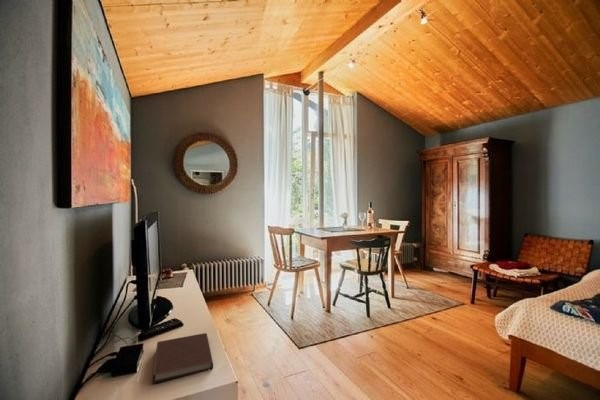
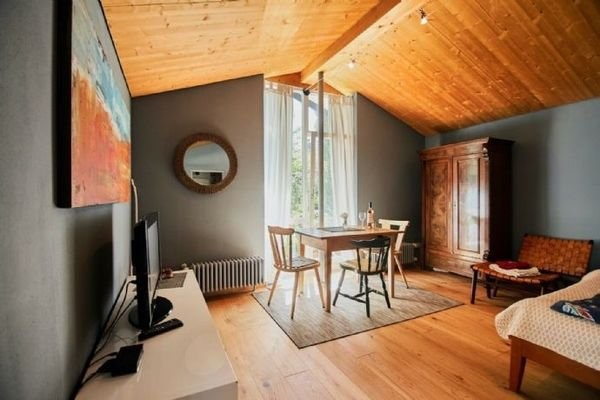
- notebook [151,332,214,385]
